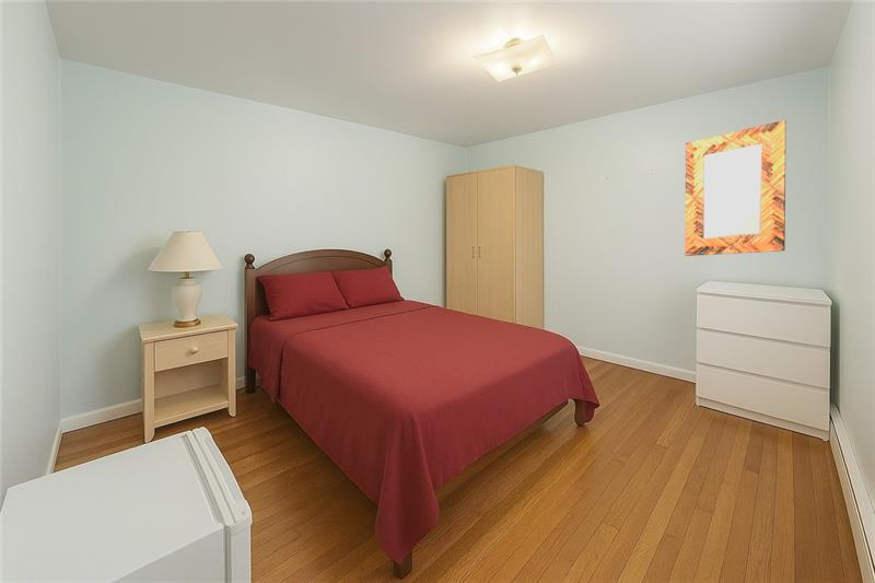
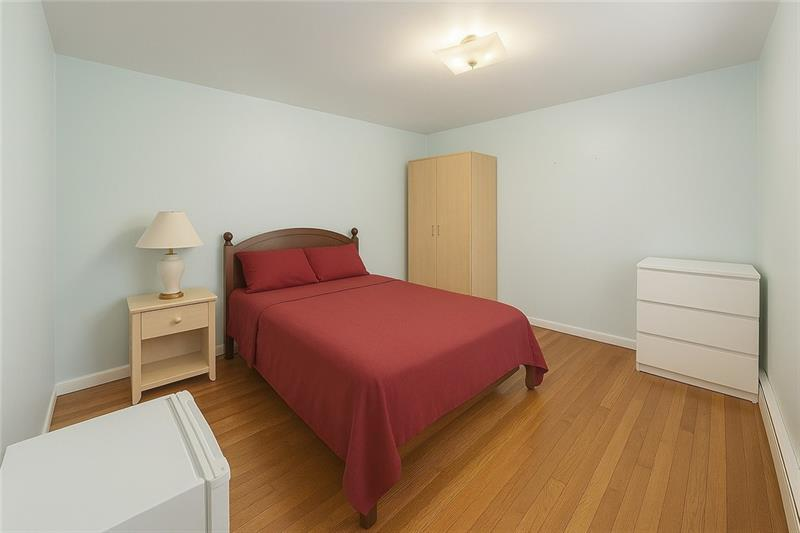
- home mirror [685,119,786,257]
